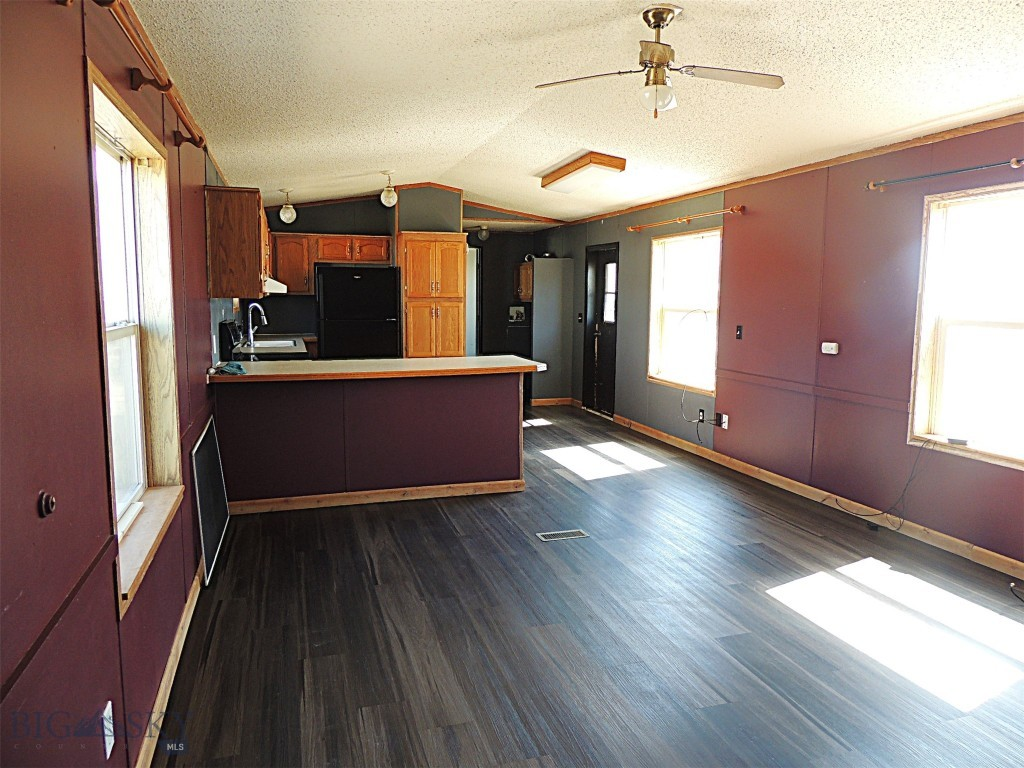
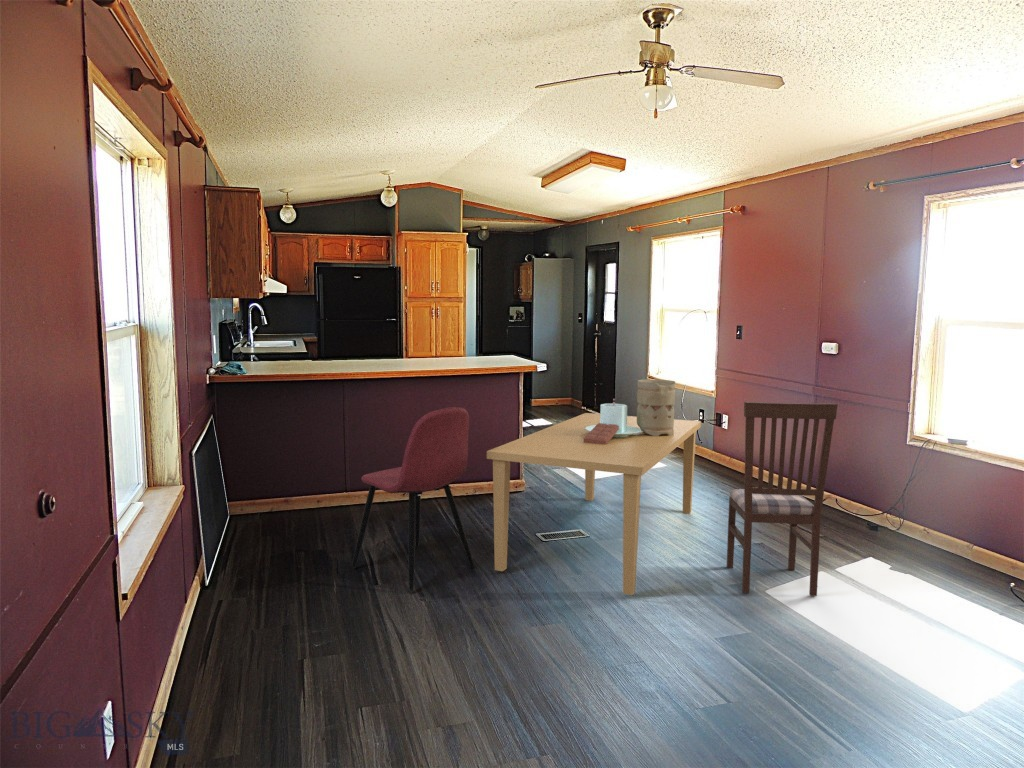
+ dining chair [351,406,476,592]
+ cocoa [486,398,702,596]
+ vase [636,378,676,436]
+ dining chair [726,401,839,597]
